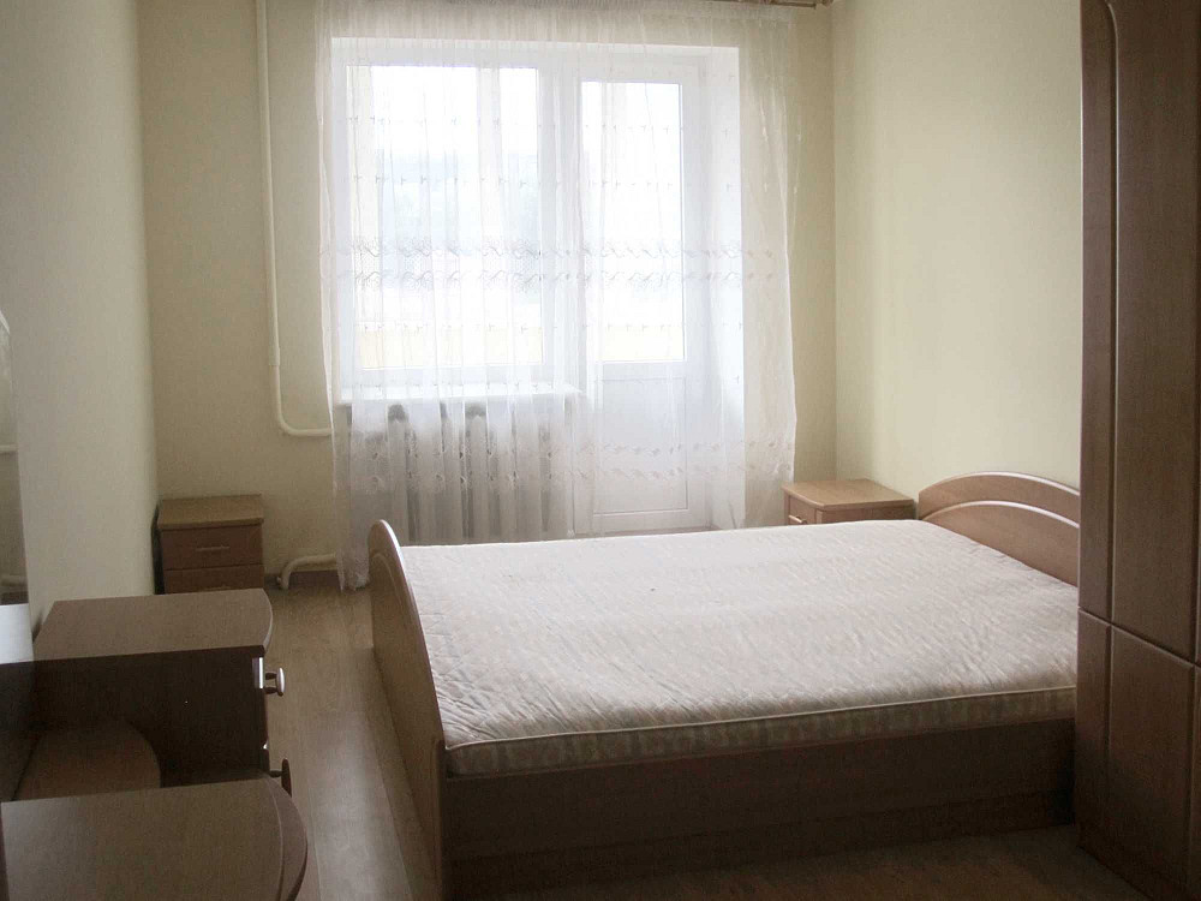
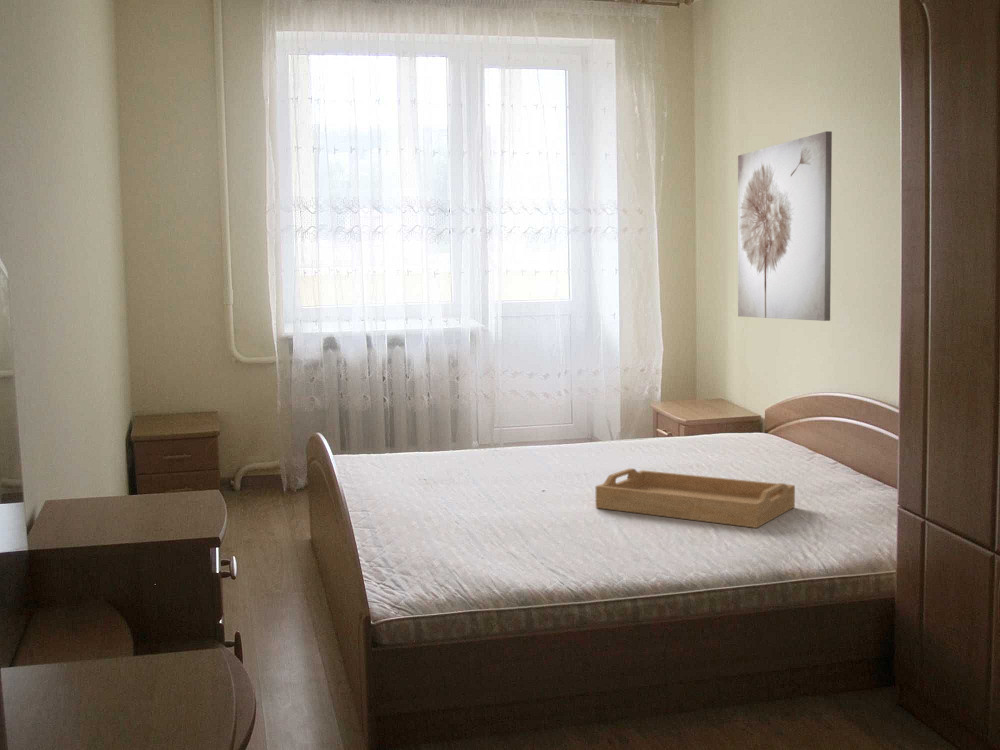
+ serving tray [595,467,796,529]
+ wall art [737,130,833,322]
